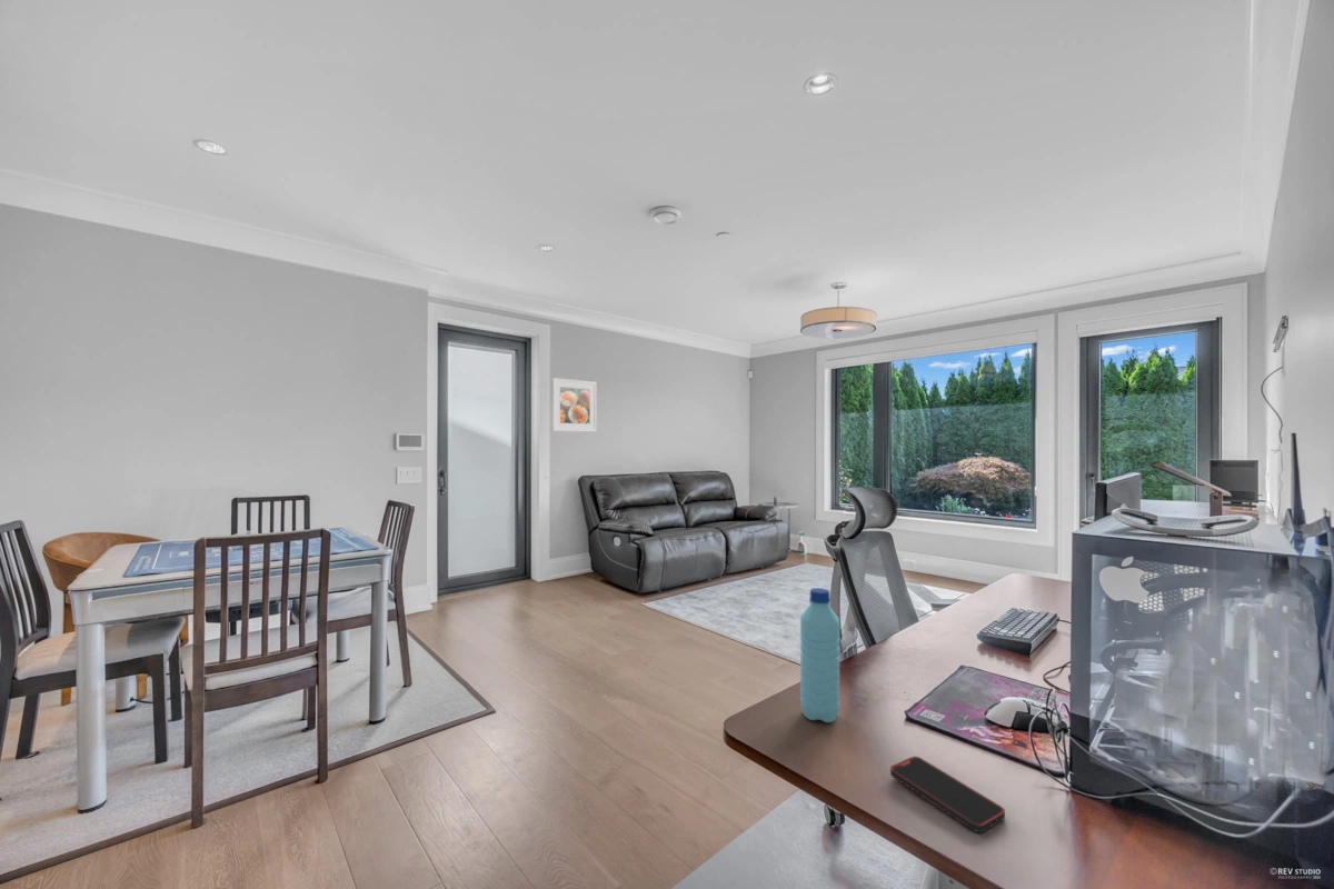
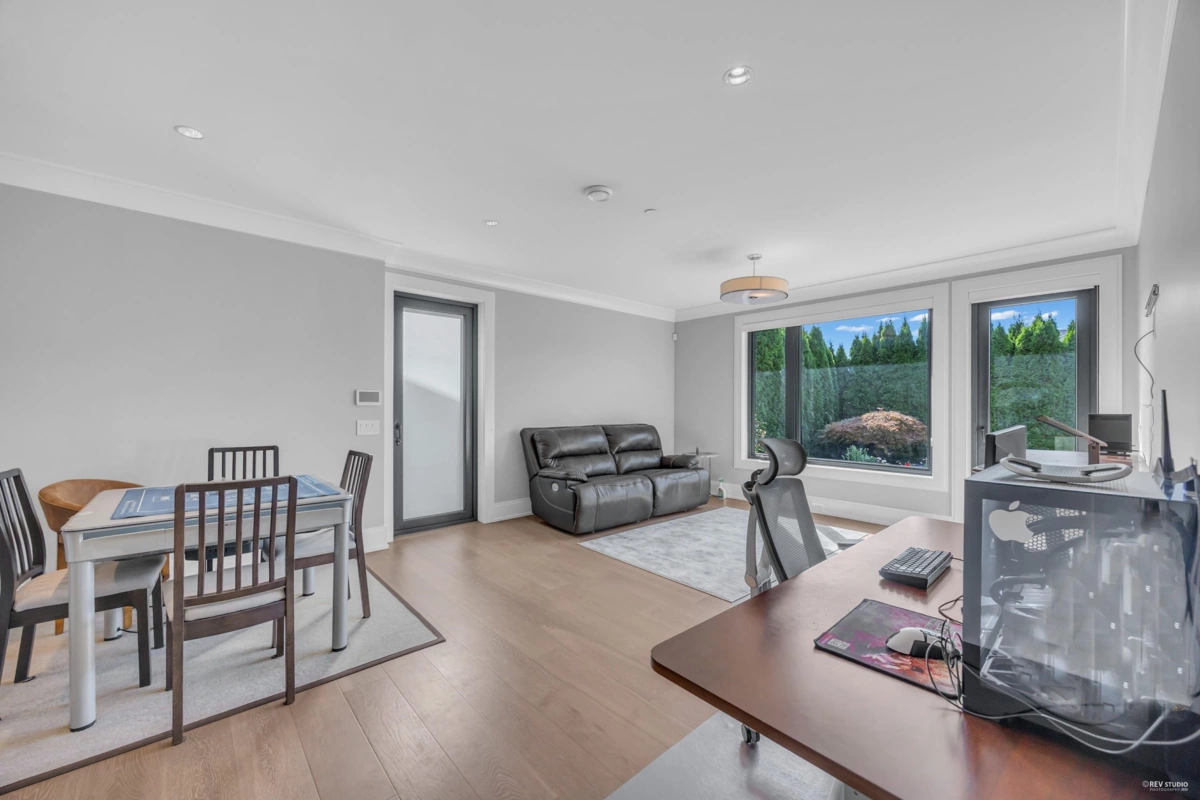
- smartphone [889,756,1006,833]
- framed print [551,377,598,433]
- water bottle [799,587,840,723]
